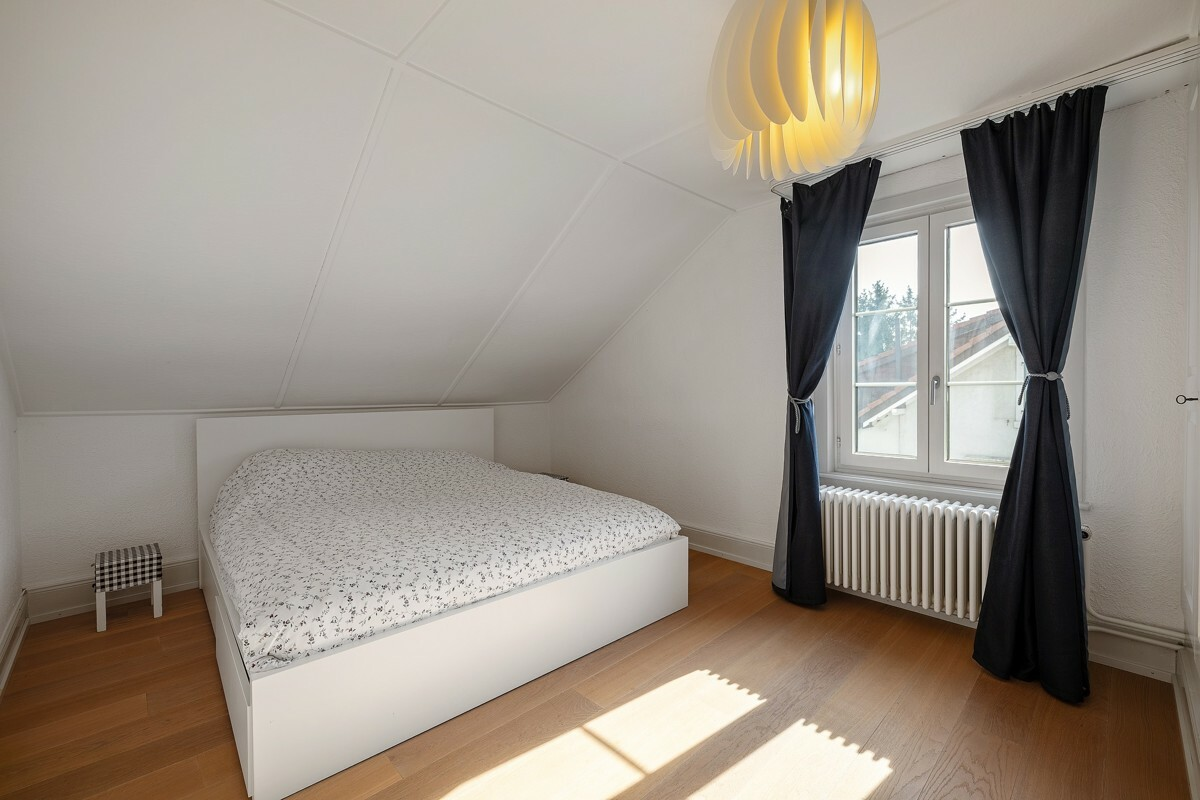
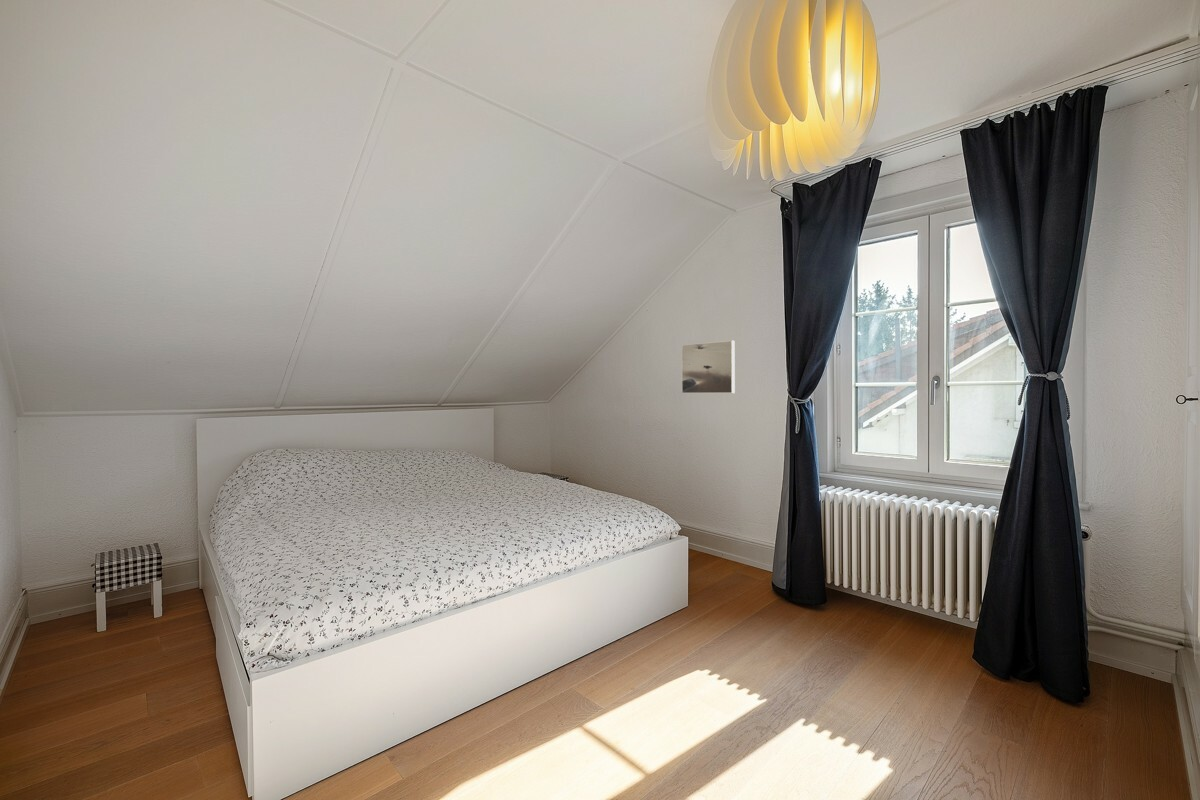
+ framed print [681,340,736,394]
